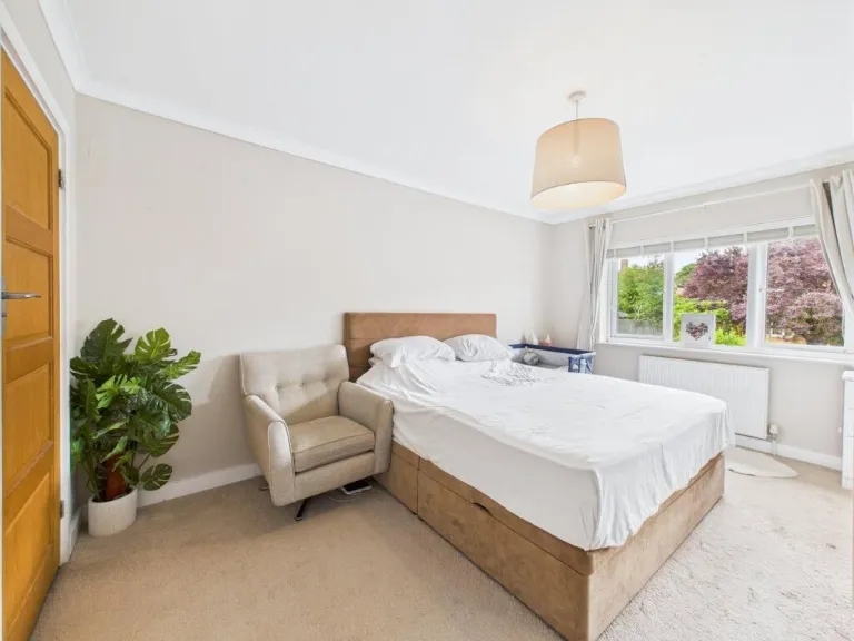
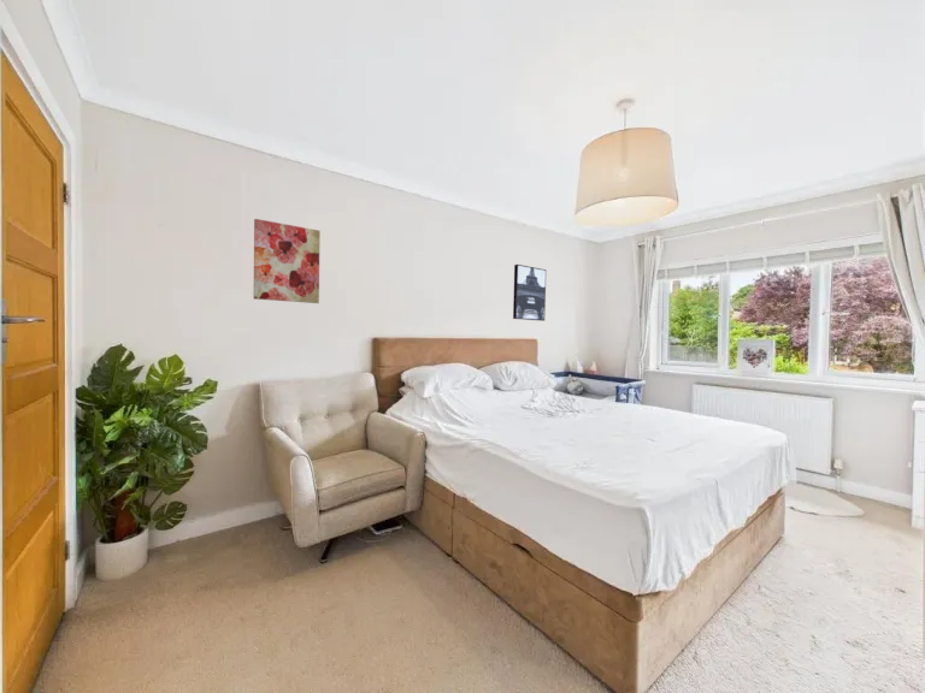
+ wall art [253,218,322,304]
+ wall art [512,263,547,322]
